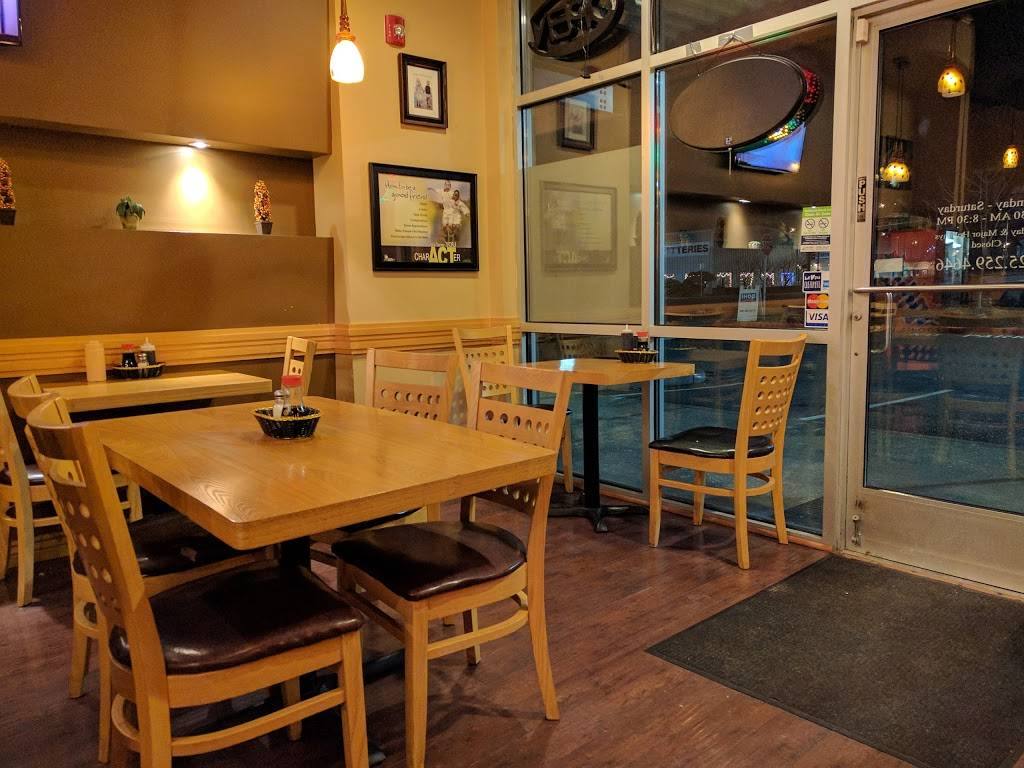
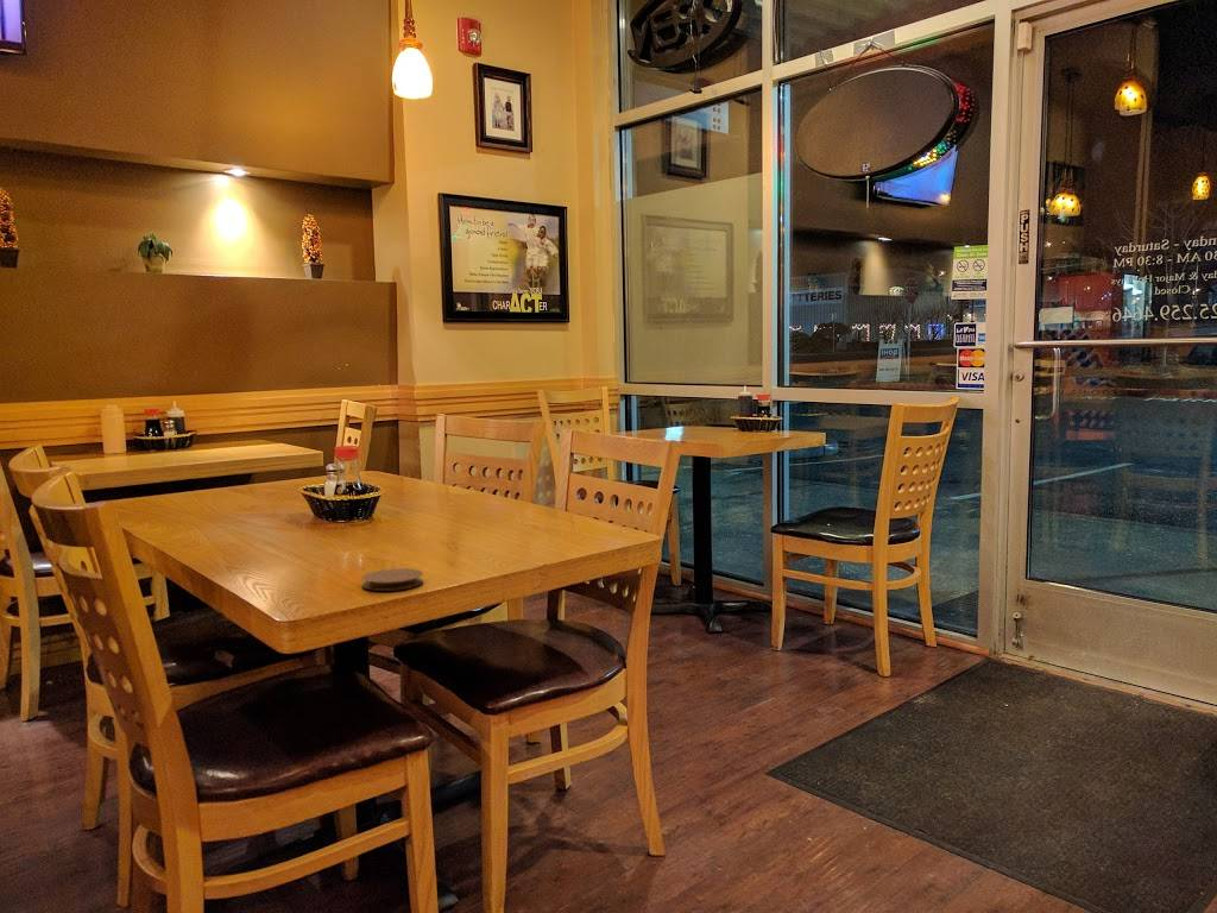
+ coaster [360,567,424,592]
